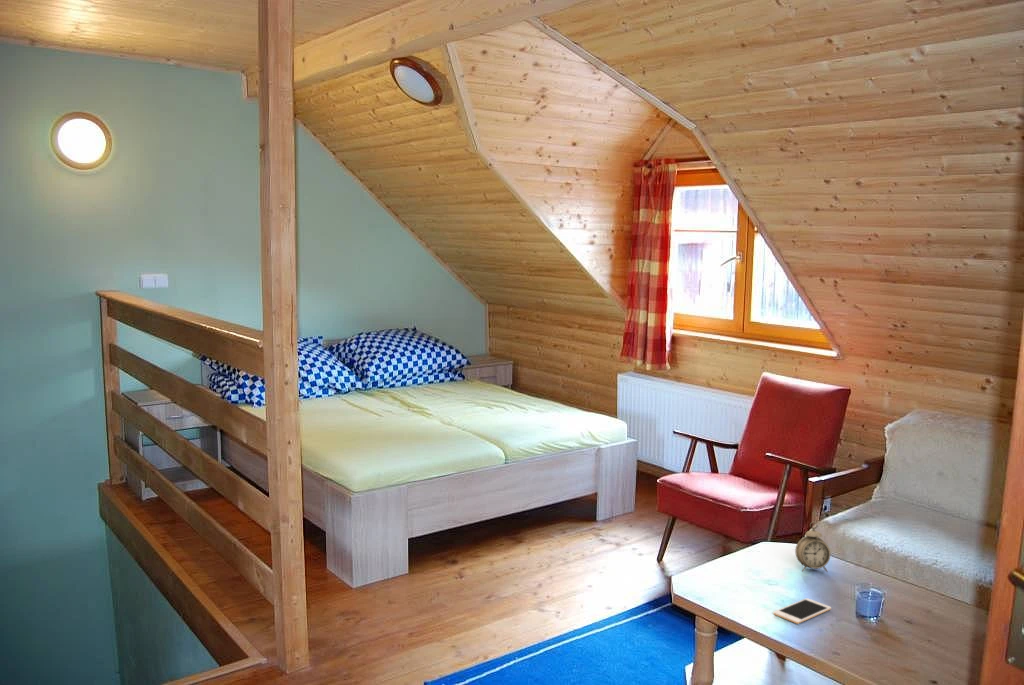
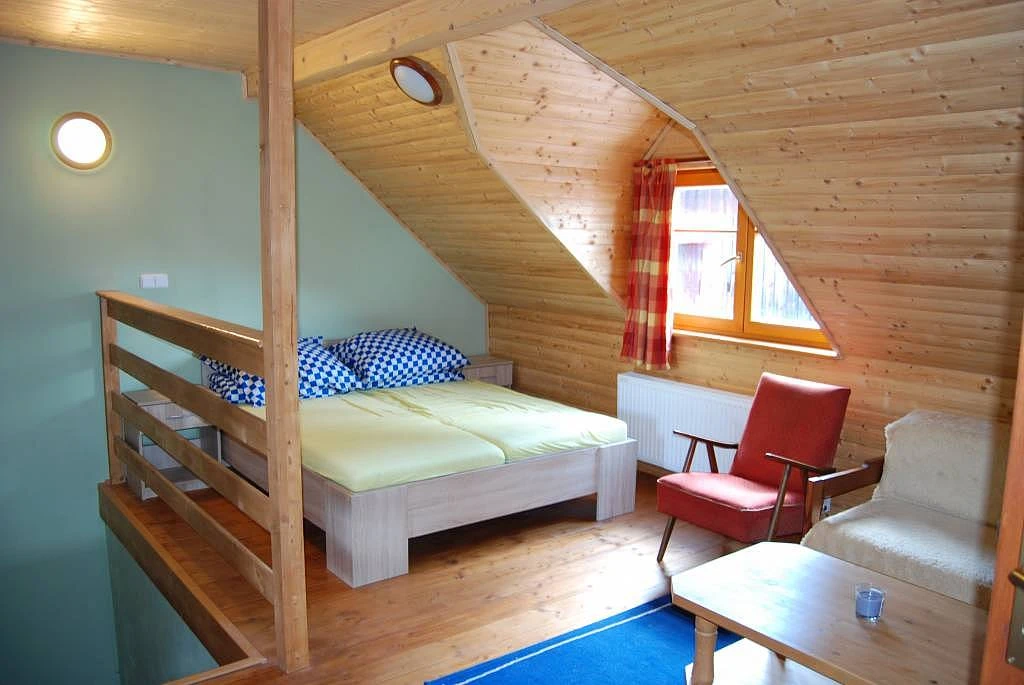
- alarm clock [794,521,831,573]
- cell phone [772,597,832,625]
